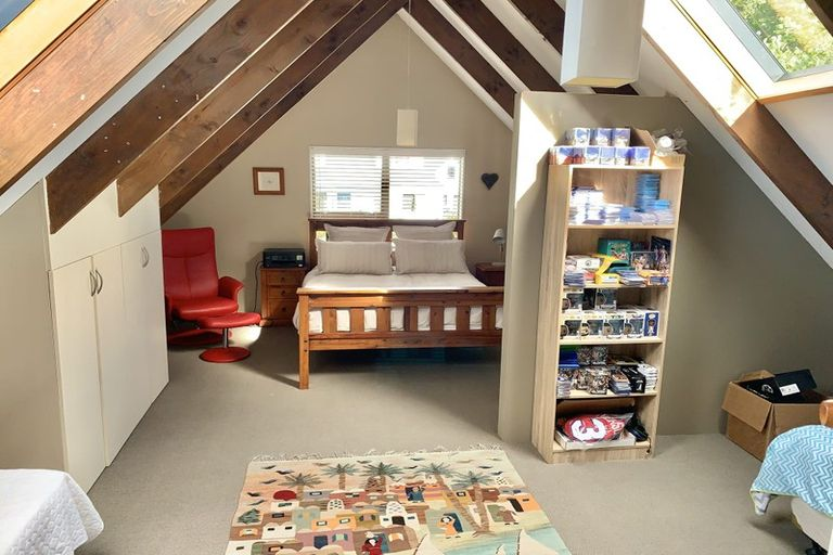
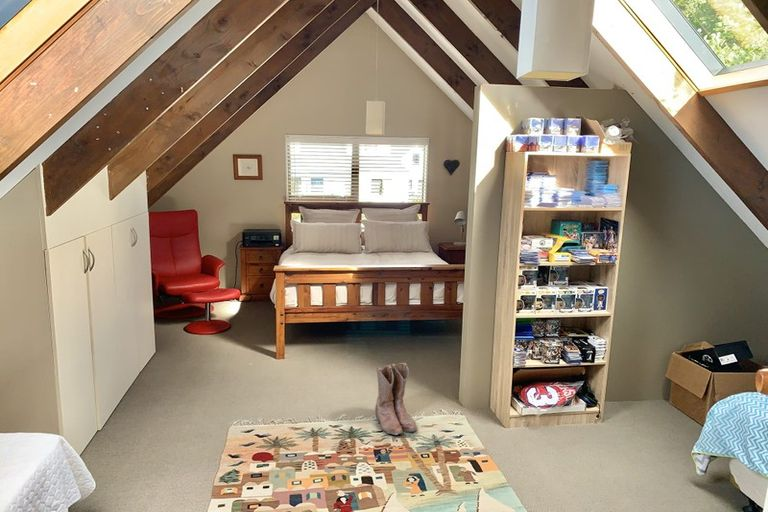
+ boots [374,362,418,436]
